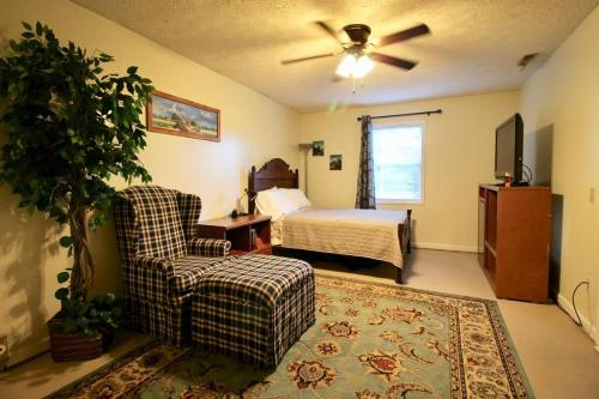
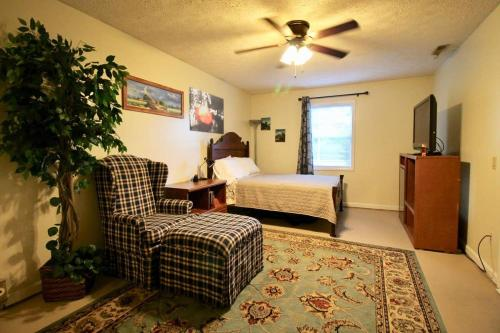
+ wall art [188,86,225,135]
